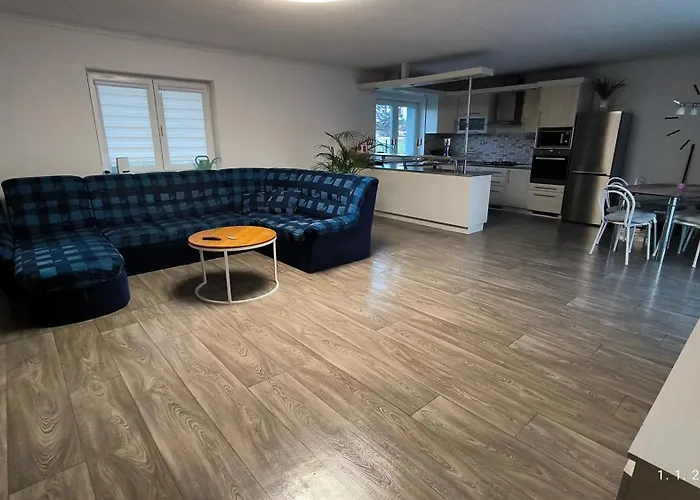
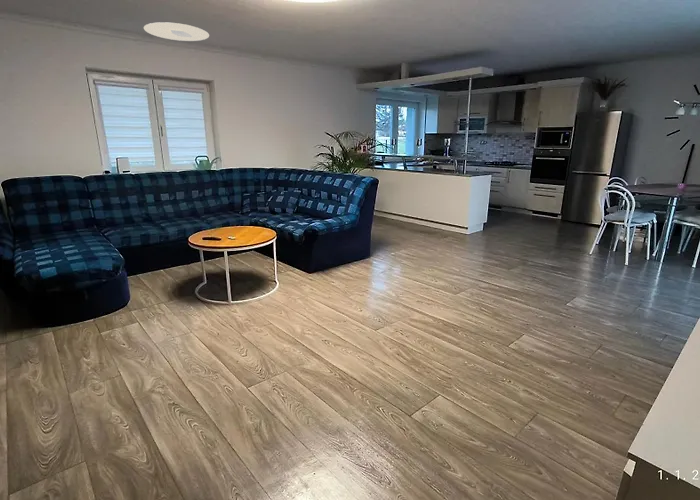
+ ceiling light [143,21,210,42]
